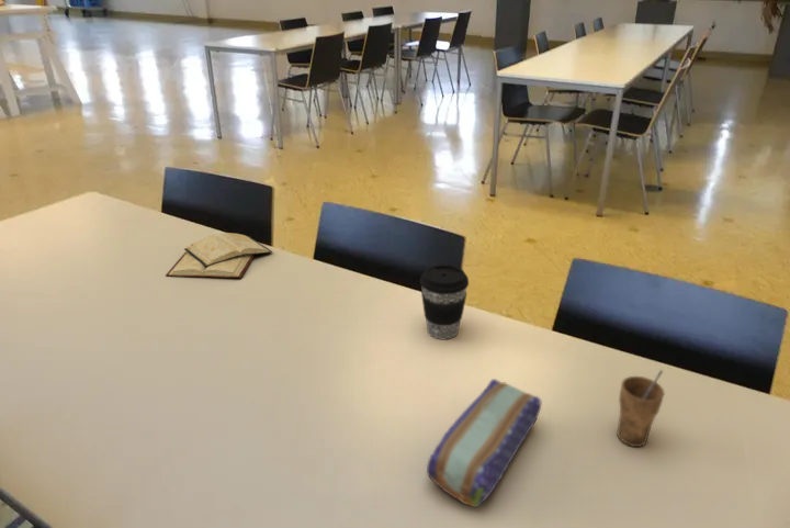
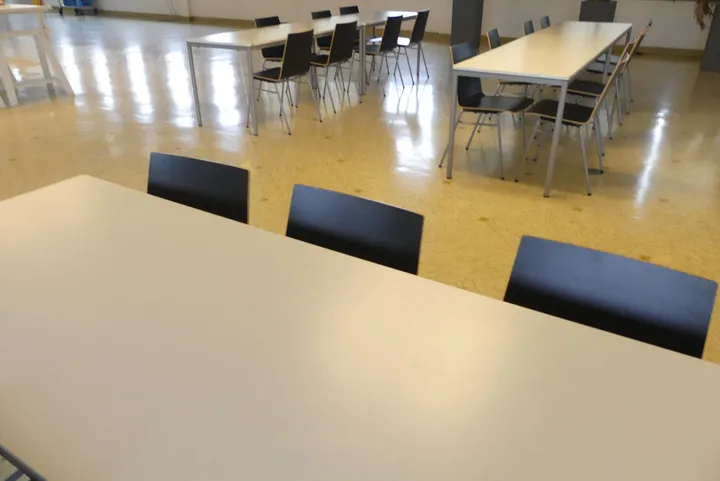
- pencil case [426,378,542,508]
- cup [616,369,666,448]
- coffee cup [419,263,470,340]
- diary [165,232,273,279]
